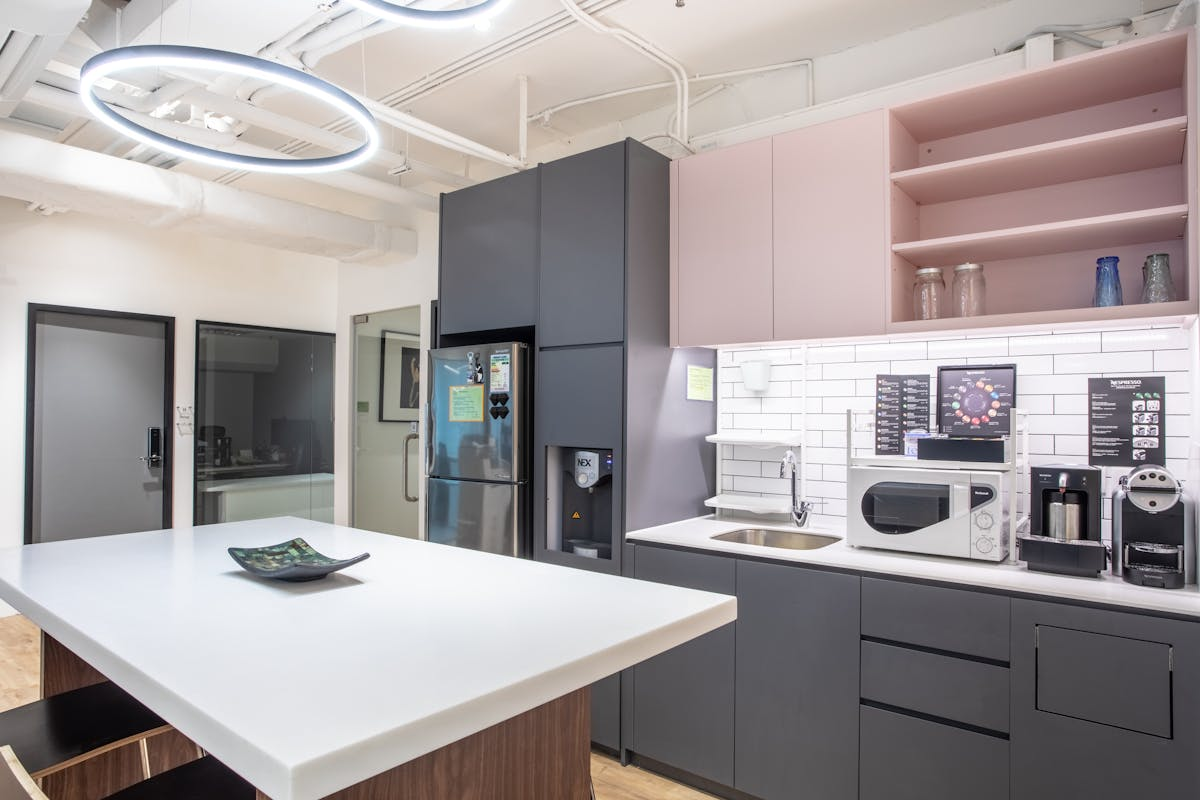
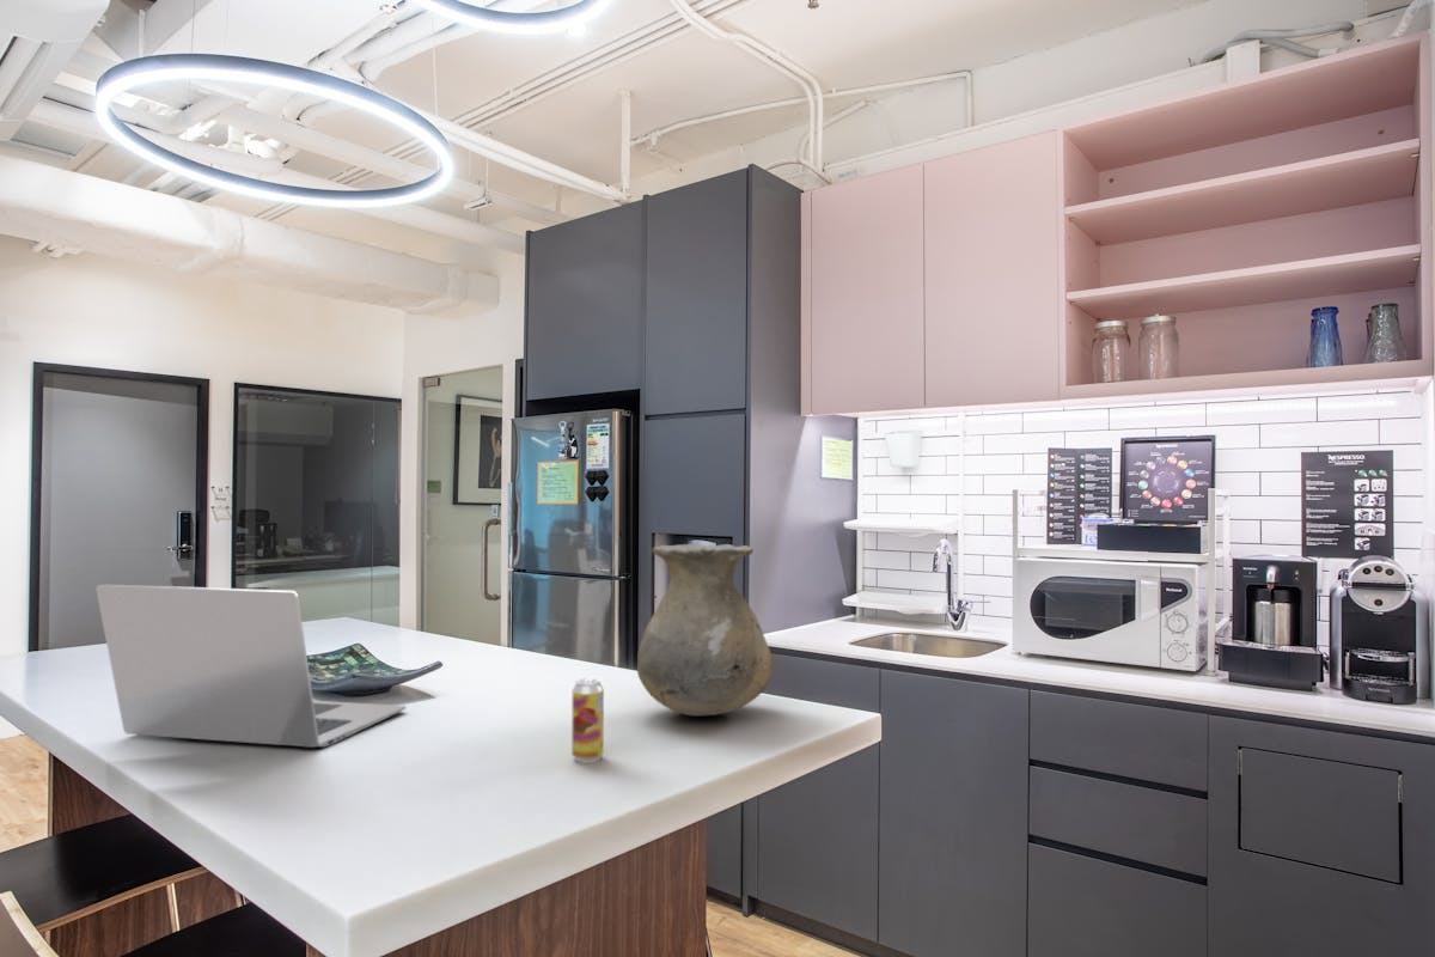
+ beverage can [570,676,605,764]
+ laptop [96,584,408,749]
+ vase [636,543,774,717]
